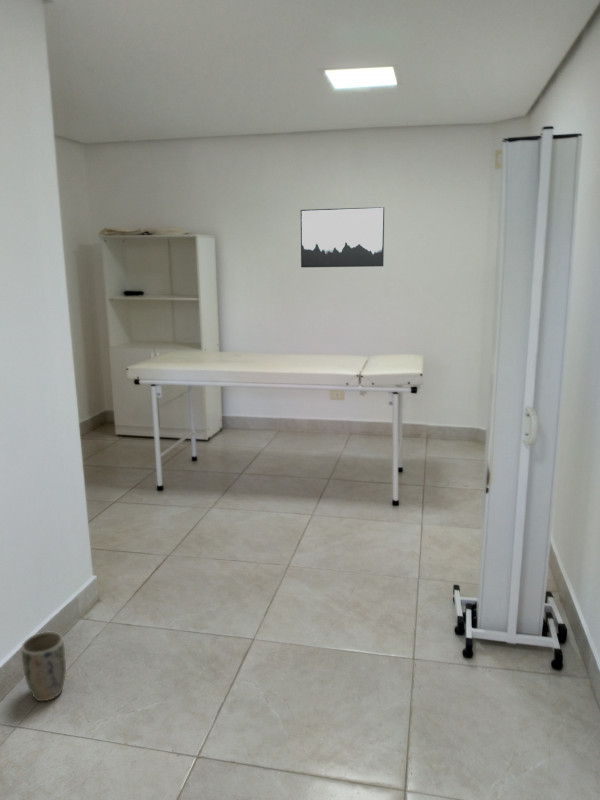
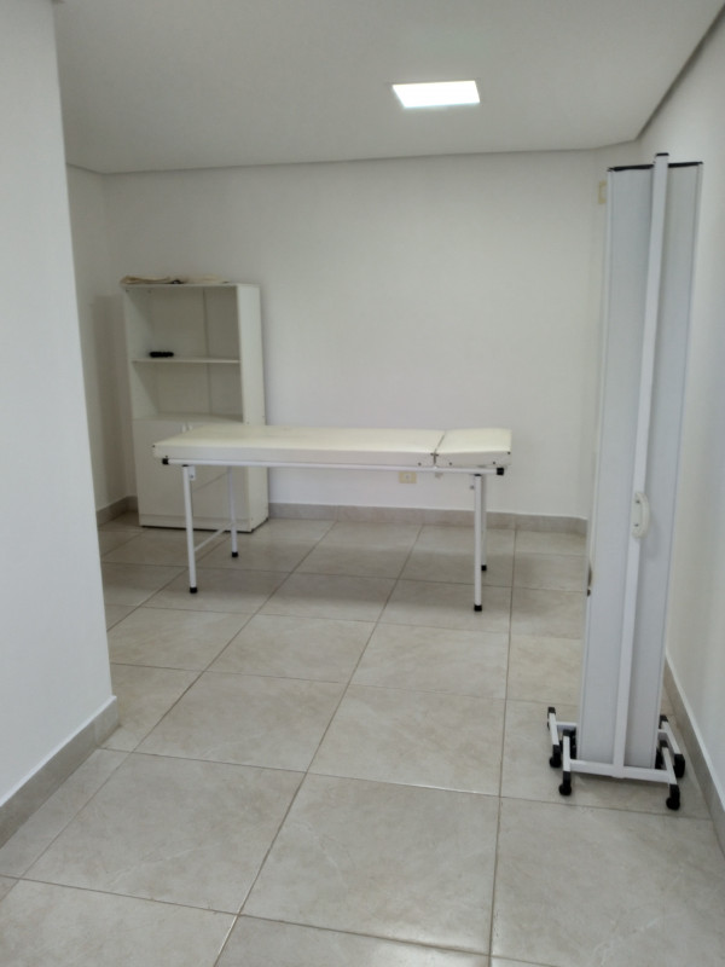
- plant pot [20,631,67,702]
- wall art [300,206,385,268]
